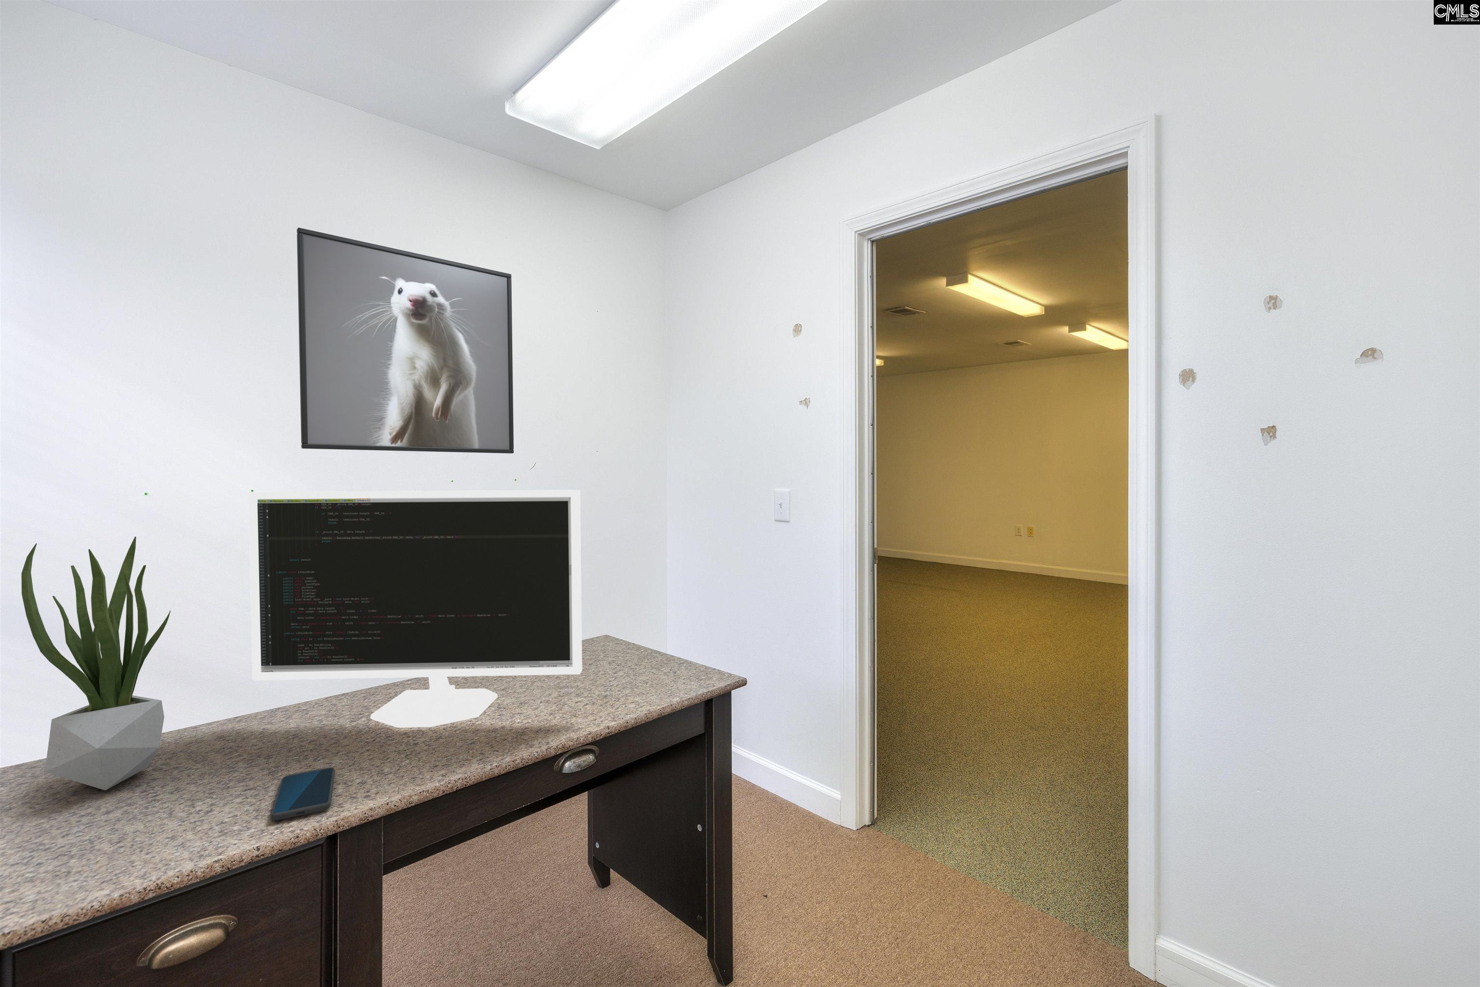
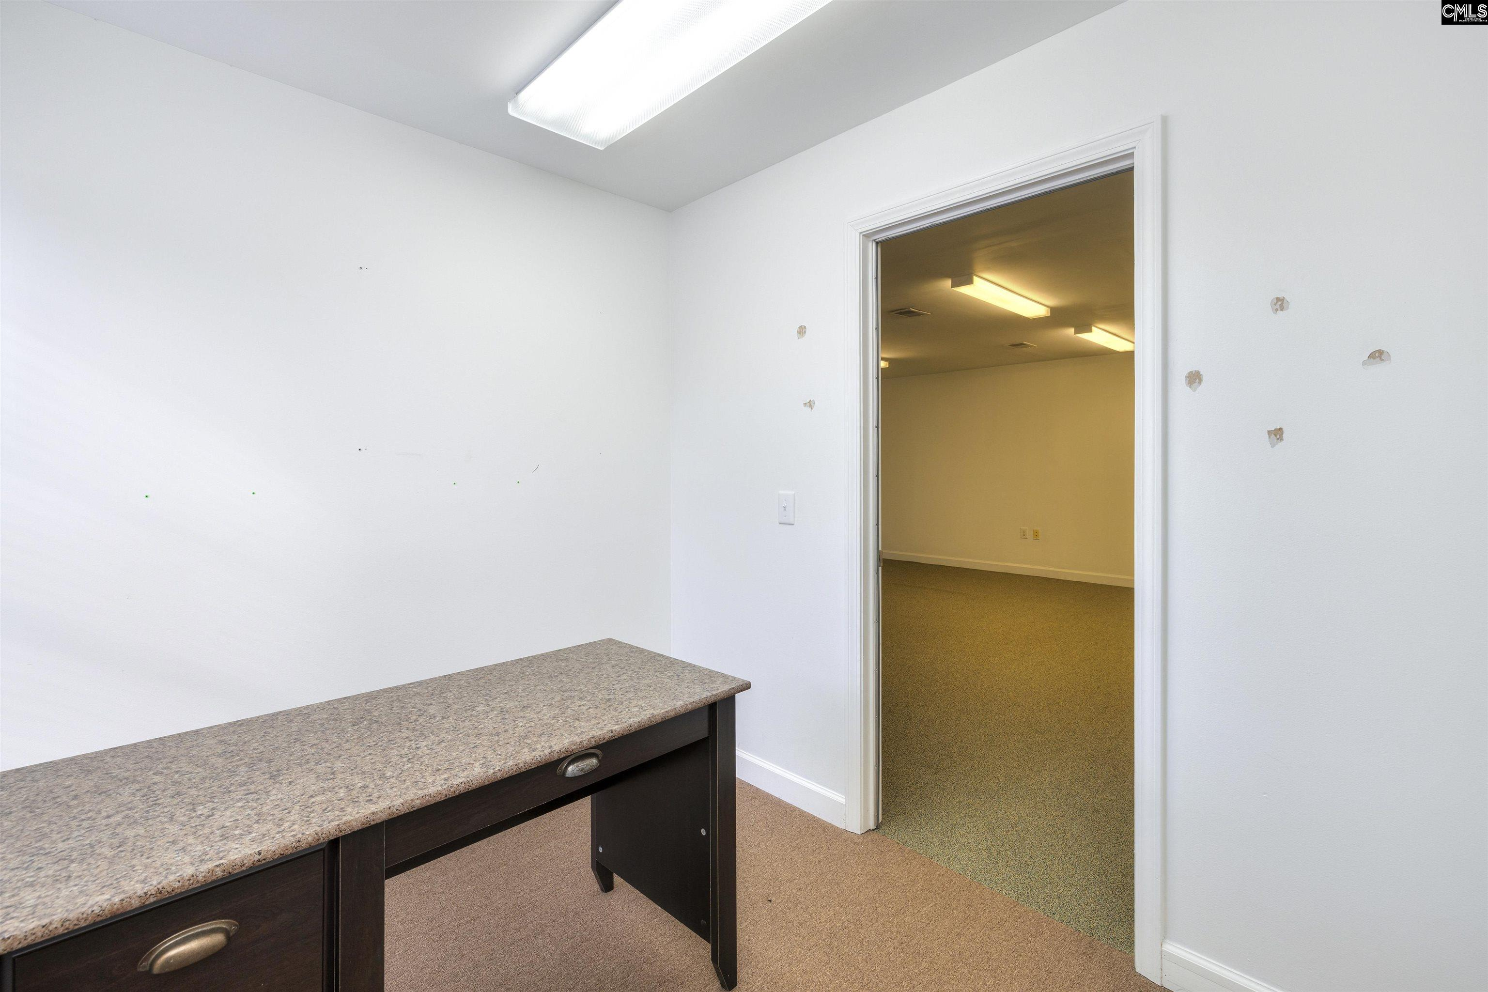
- smartphone [270,767,335,821]
- computer monitor [248,489,583,728]
- potted plant [21,535,171,791]
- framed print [296,227,514,454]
